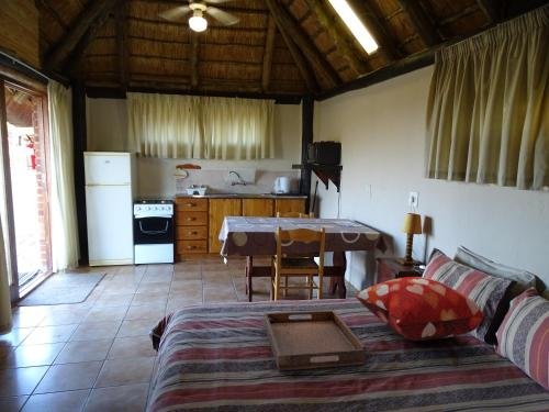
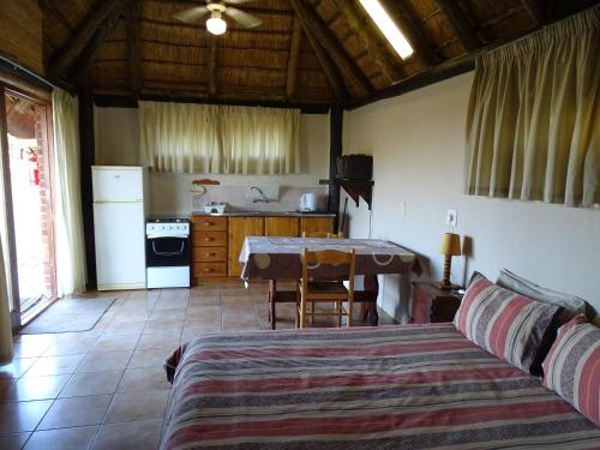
- serving tray [262,309,367,371]
- decorative pillow [355,276,485,342]
